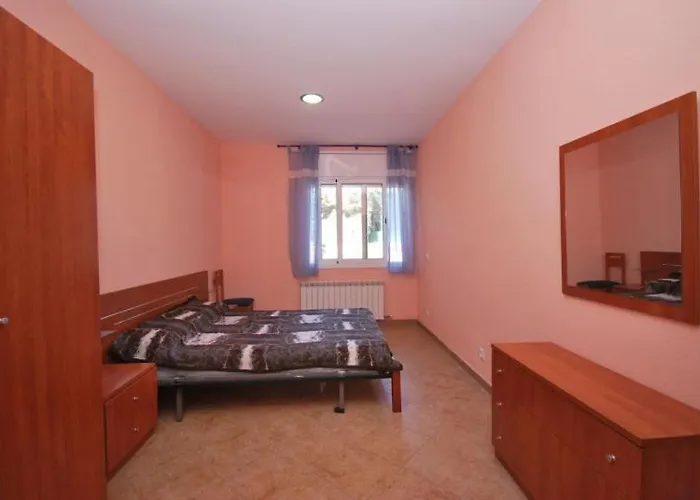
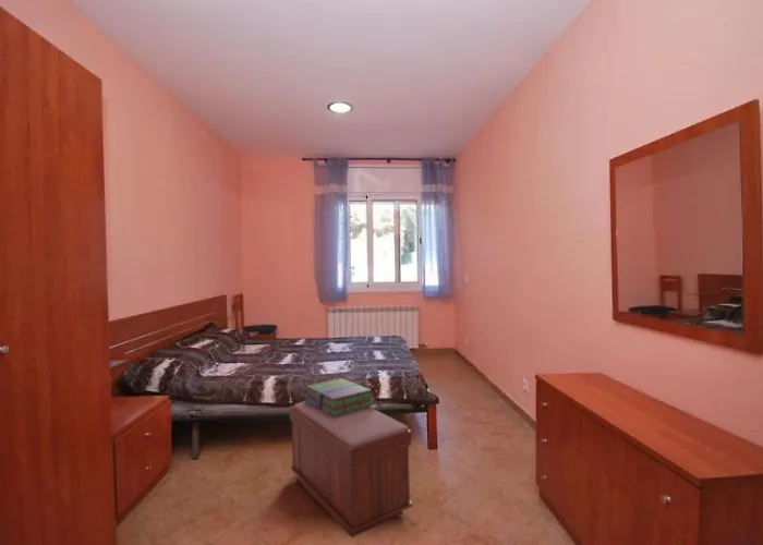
+ stack of books [303,377,376,416]
+ bench [289,401,414,538]
